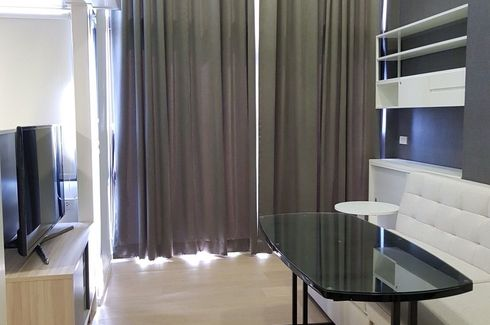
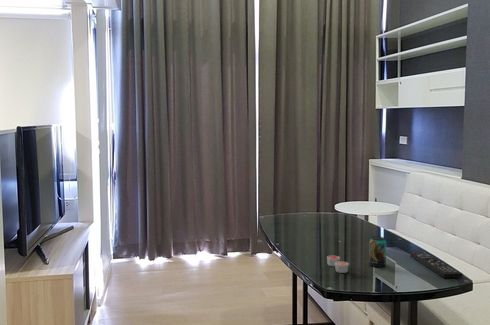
+ candle [326,255,350,274]
+ beverage can [368,235,387,268]
+ remote control [410,252,464,279]
